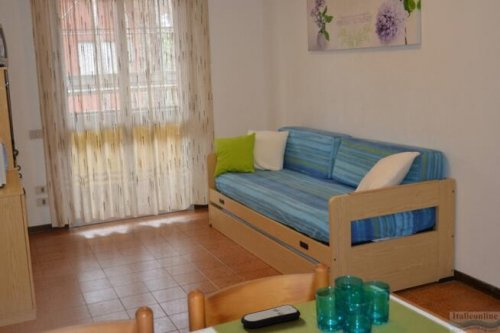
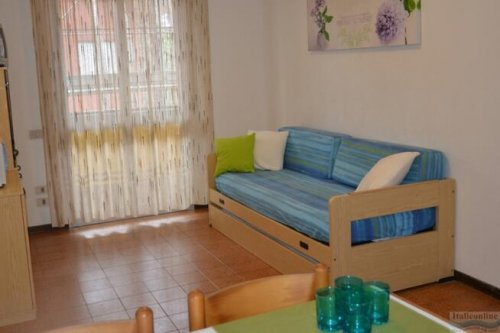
- remote control [240,304,302,329]
